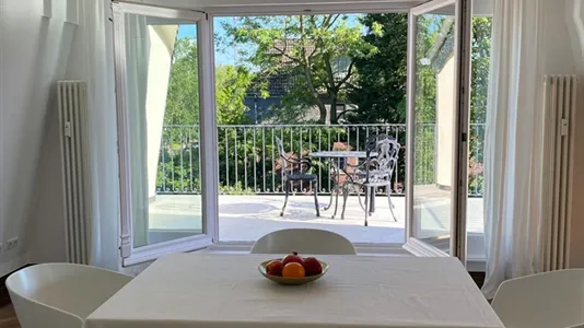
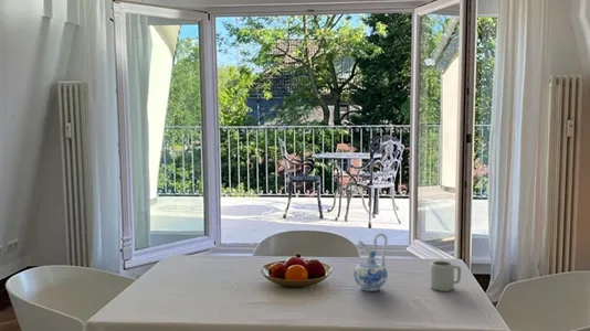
+ ceramic pitcher [352,232,389,292]
+ cup [430,259,462,292]
